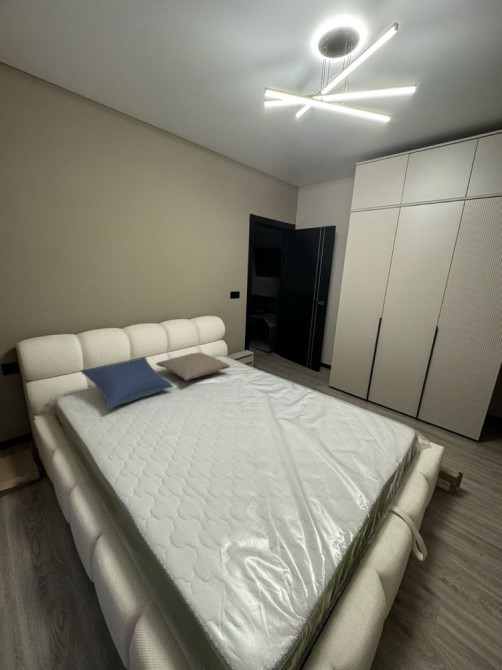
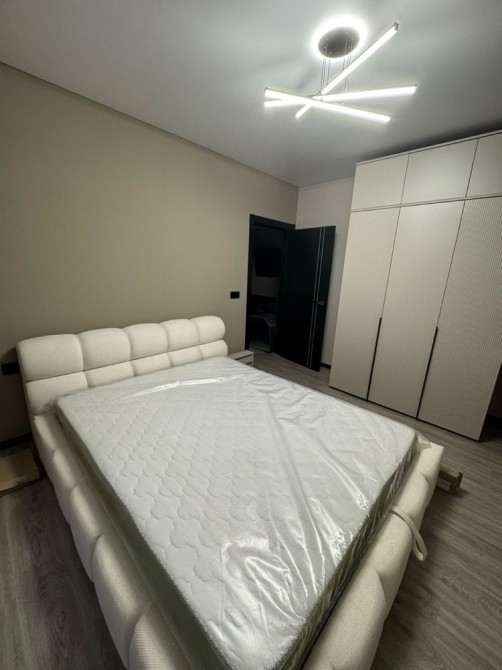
- pillow [155,352,231,382]
- pillow [79,356,175,411]
